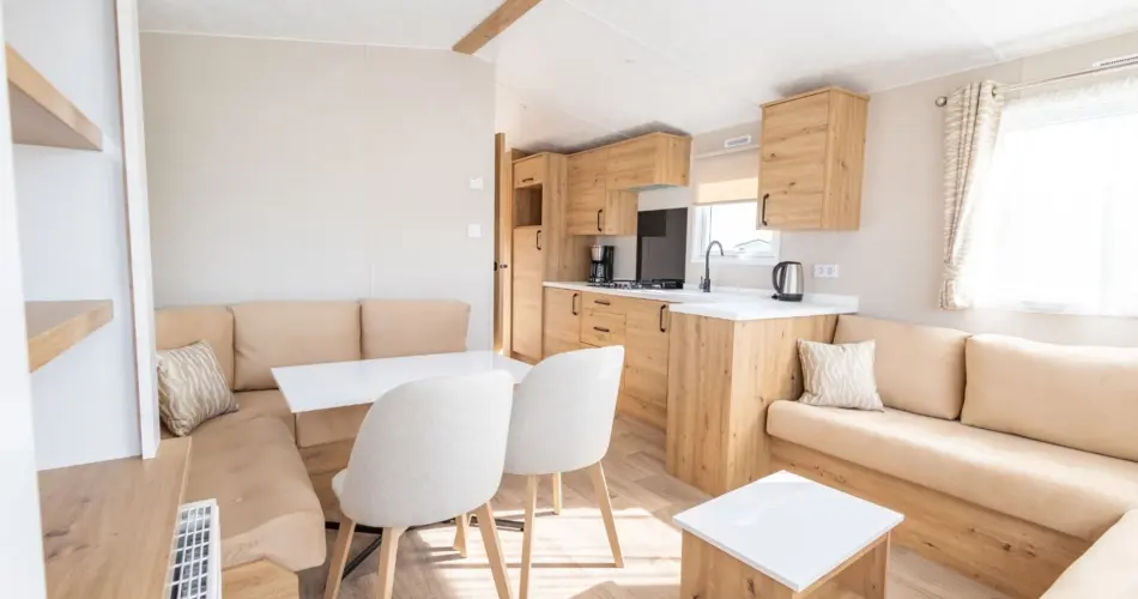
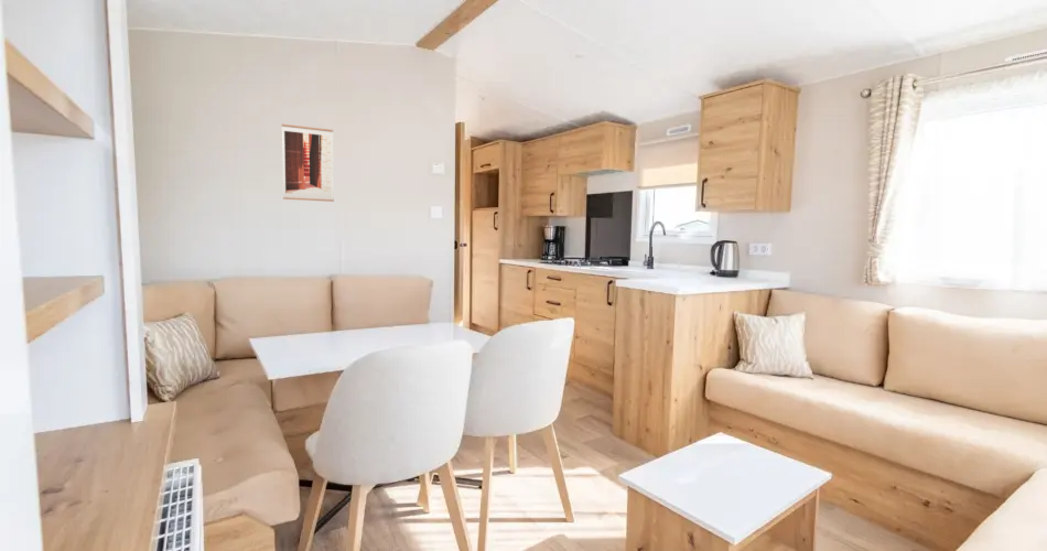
+ wall art [281,123,335,203]
